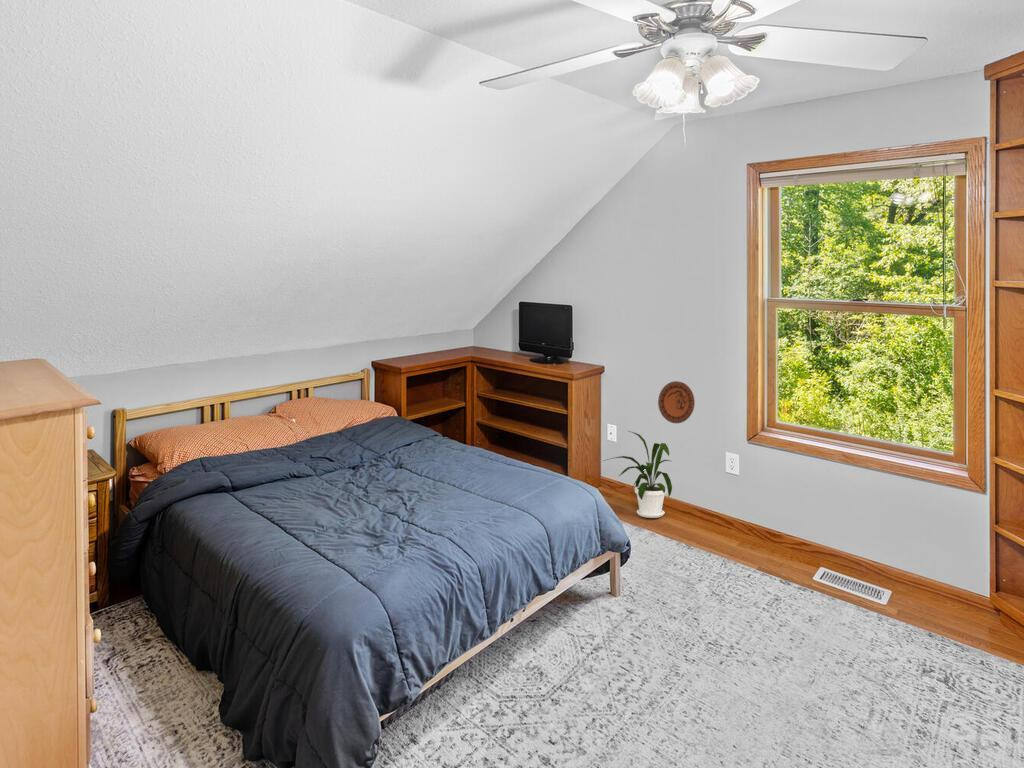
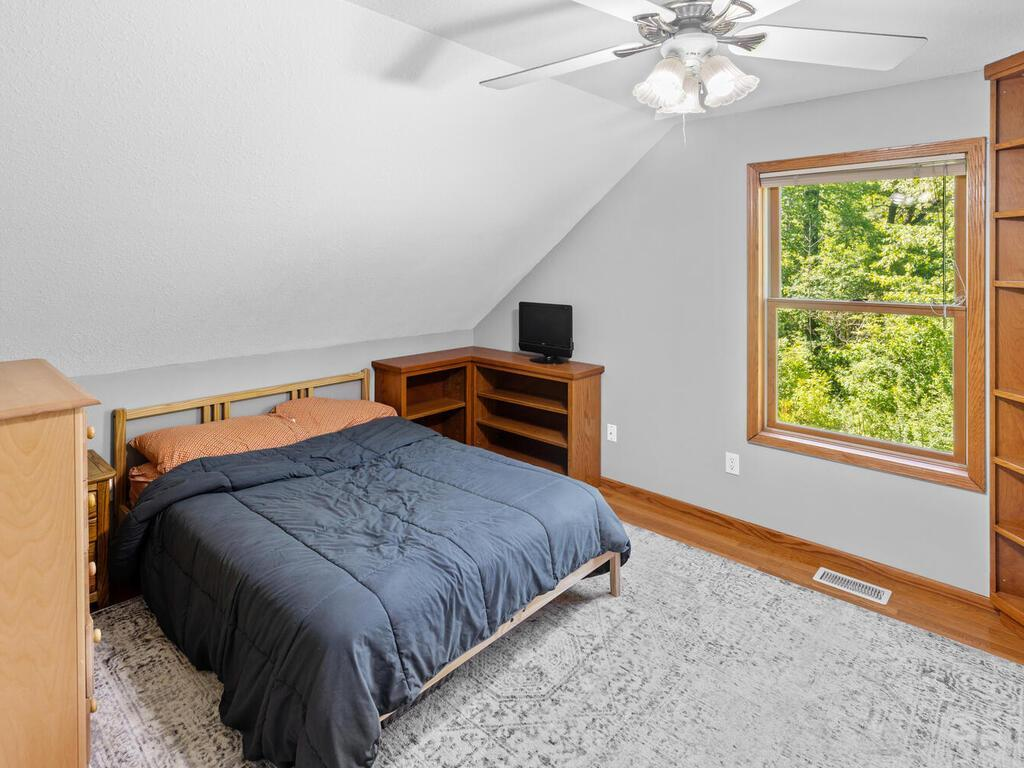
- house plant [603,430,673,519]
- decorative plate [657,380,696,424]
